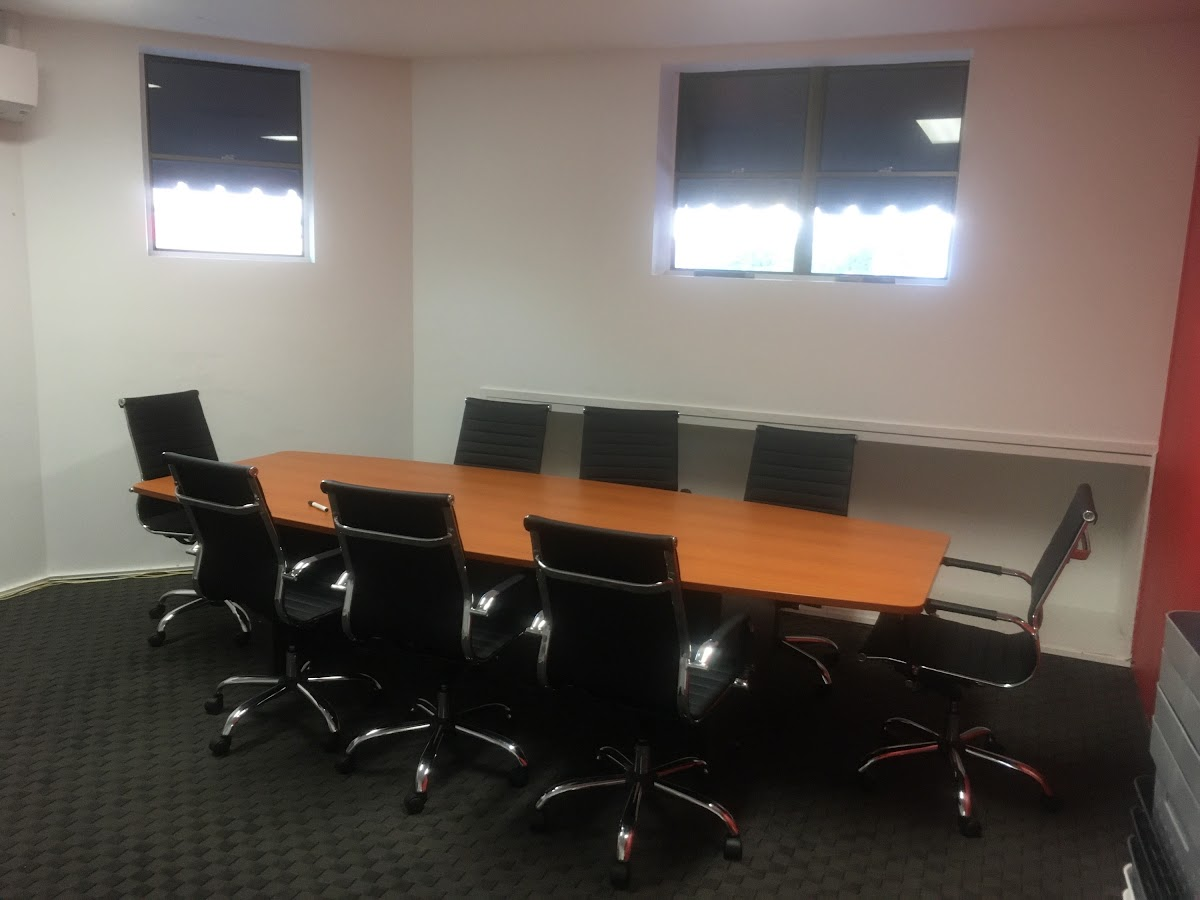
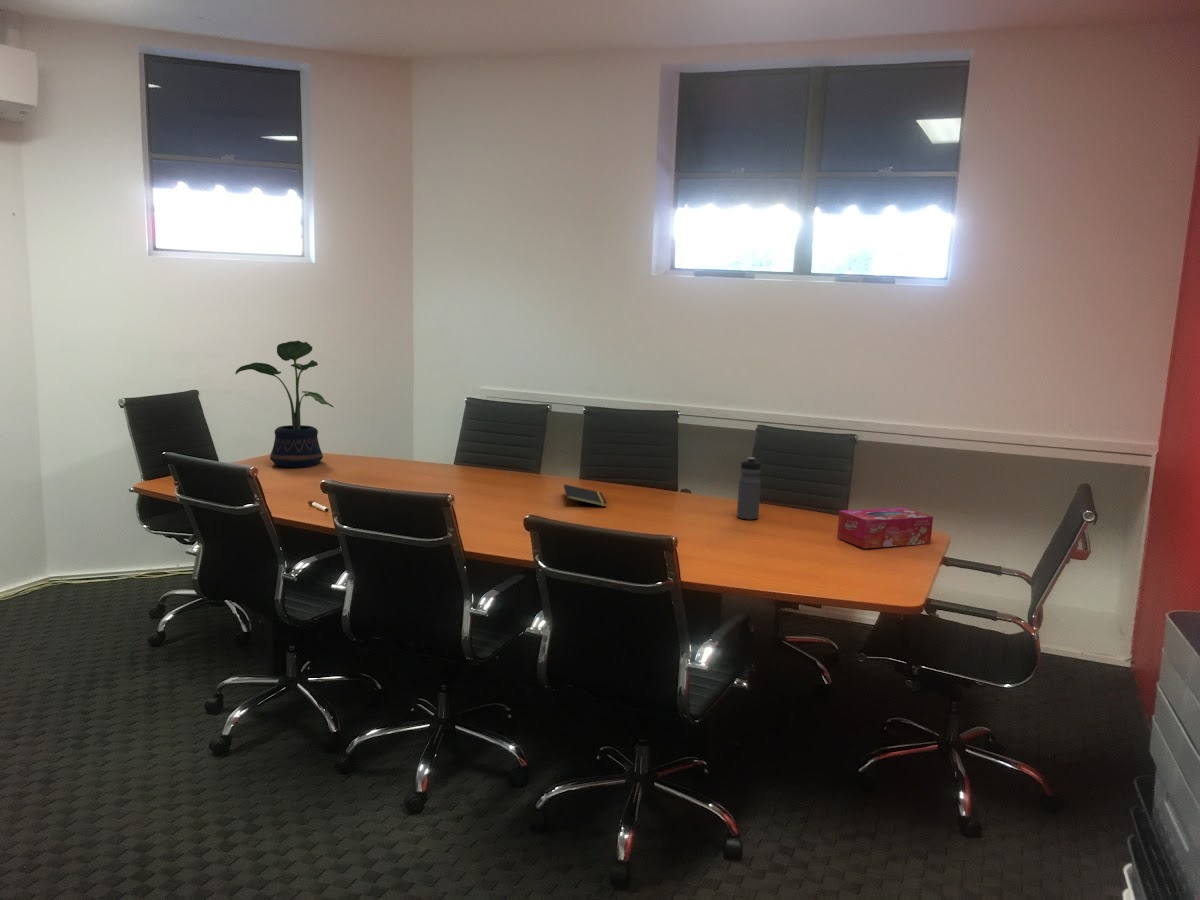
+ notepad [563,483,608,508]
+ water bottle [736,456,762,521]
+ tissue box [836,507,934,549]
+ potted plant [234,340,335,469]
